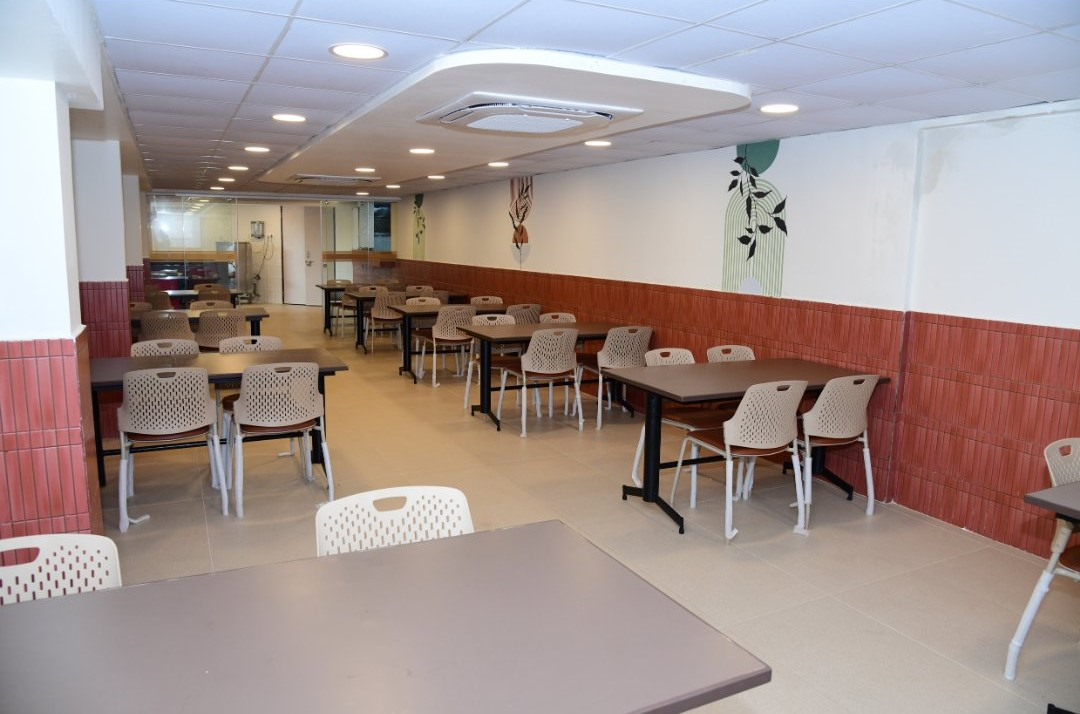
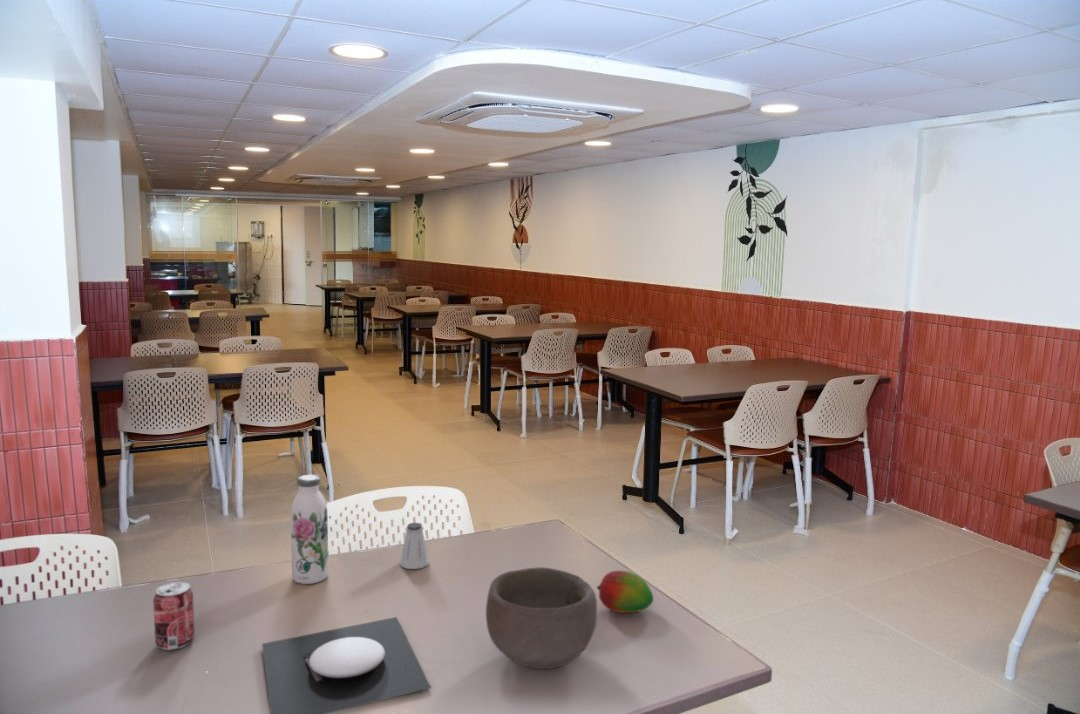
+ bowl [485,566,598,670]
+ saltshaker [399,522,430,570]
+ plate [261,616,432,714]
+ beverage can [152,581,196,651]
+ water bottle [290,474,329,585]
+ fruit [596,570,654,614]
